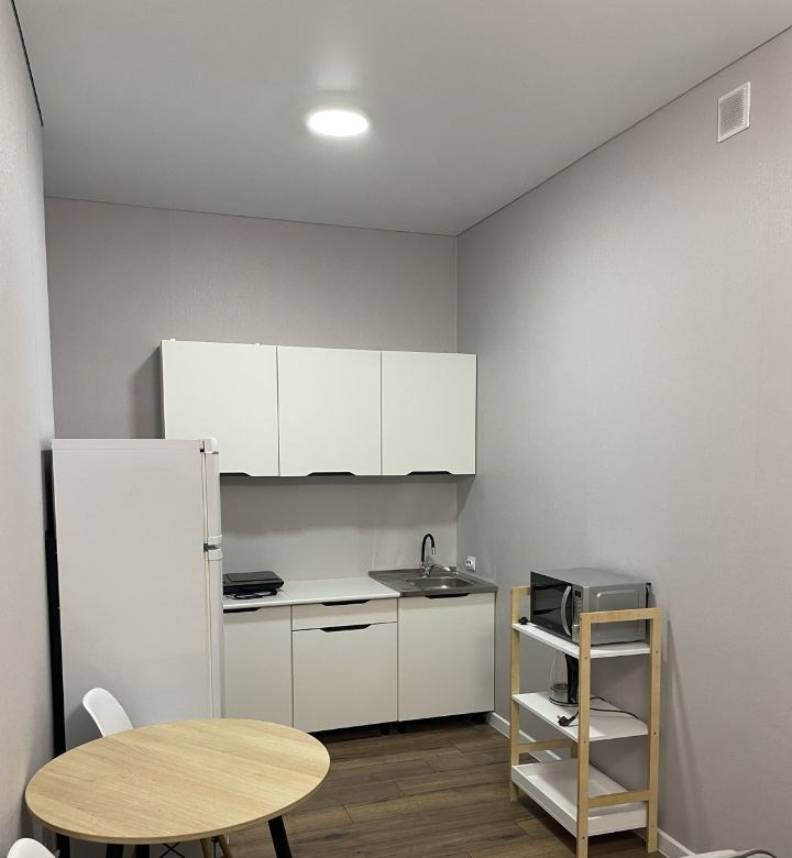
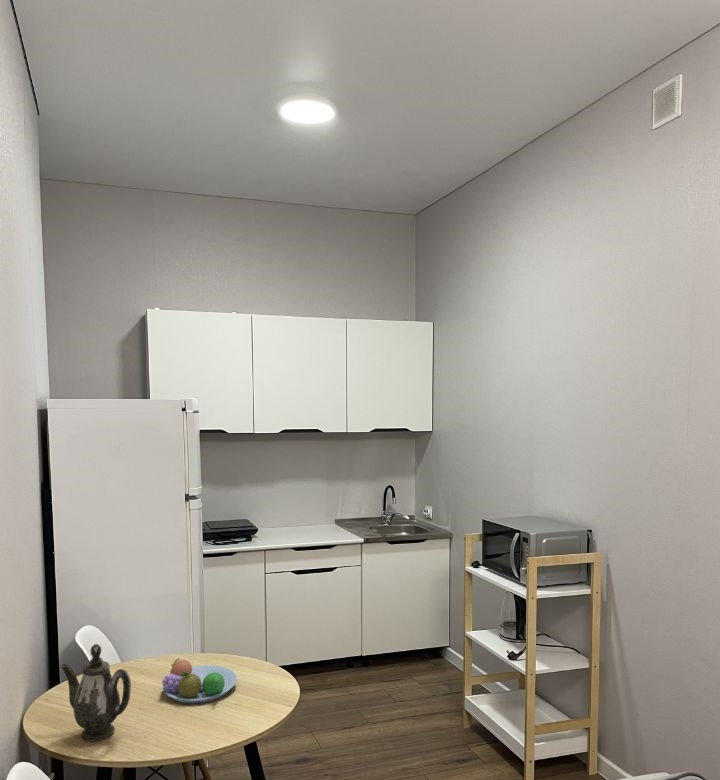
+ fruit bowl [161,658,238,704]
+ teapot [59,643,132,743]
